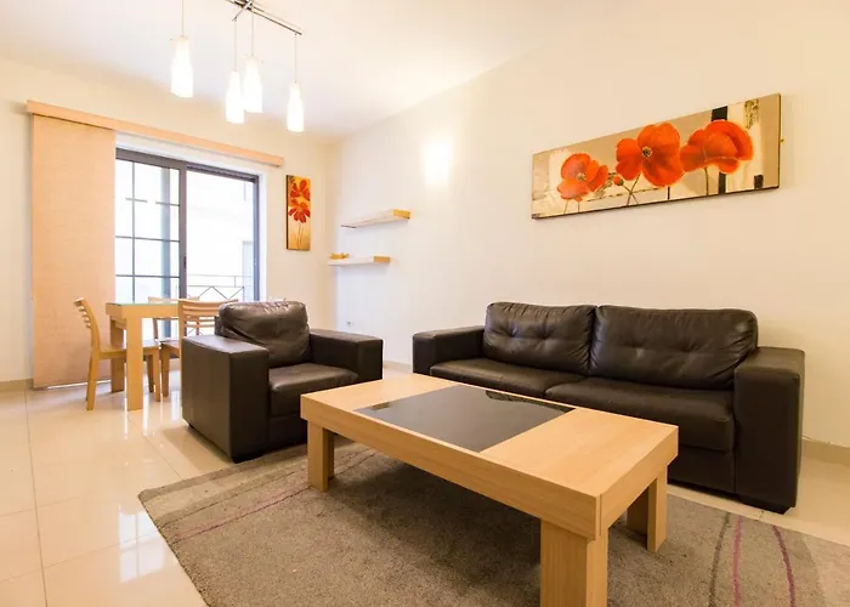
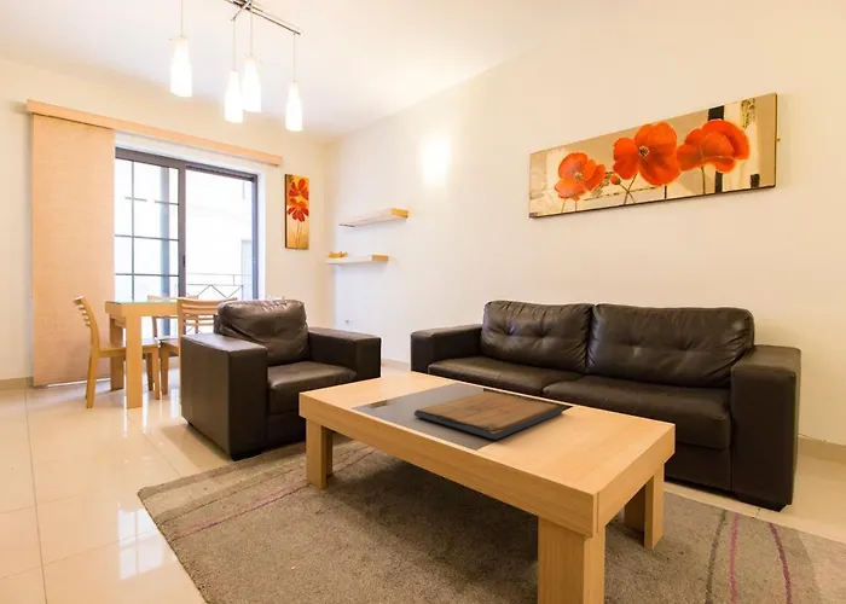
+ religious icon [413,390,563,441]
